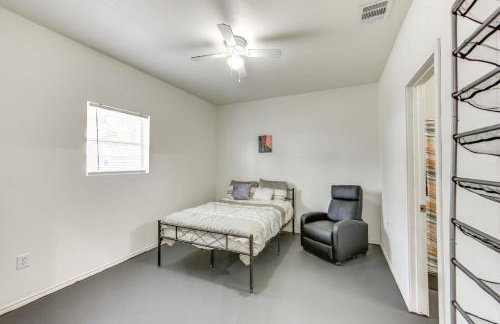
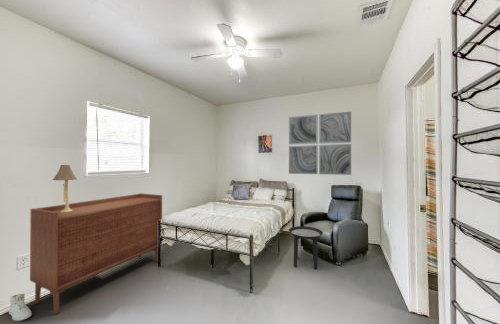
+ side table [288,225,324,270]
+ table lamp [52,164,78,212]
+ wall art [288,111,352,176]
+ sneaker [8,293,33,322]
+ sideboard [29,192,163,315]
